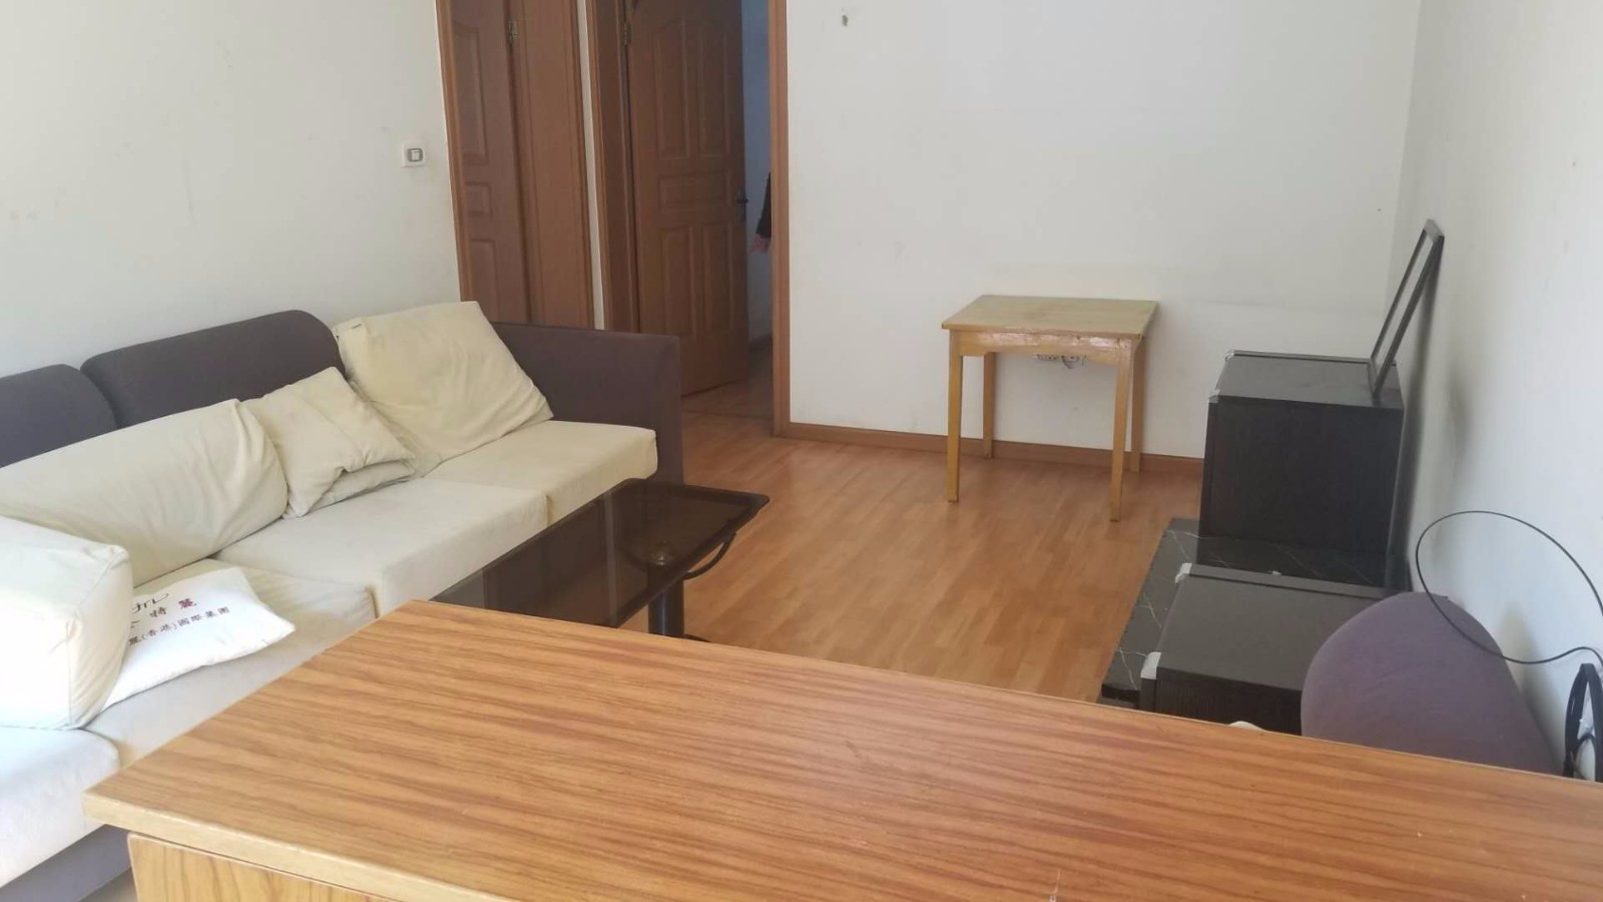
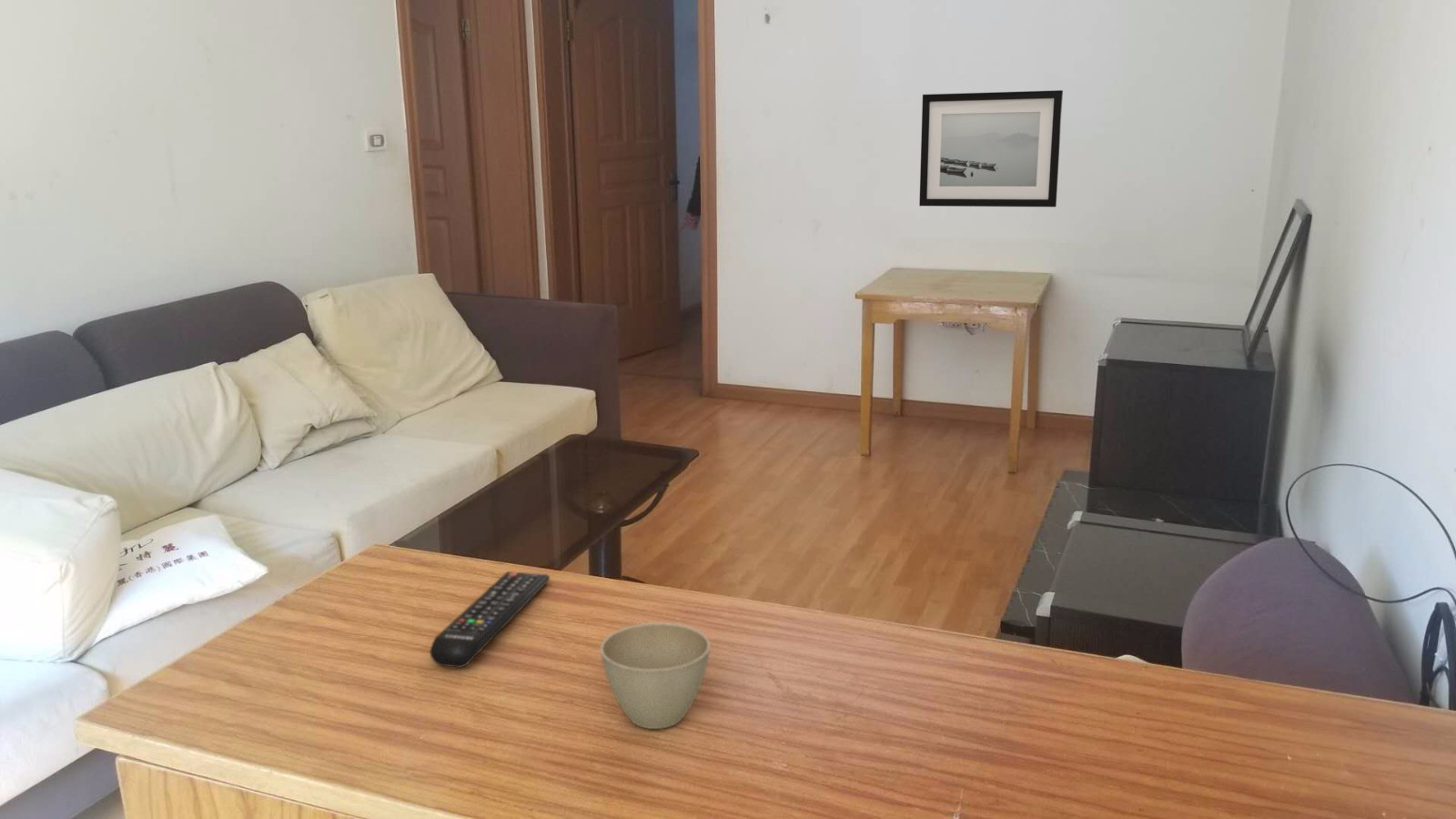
+ flower pot [600,622,711,730]
+ wall art [918,89,1064,207]
+ remote control [430,571,551,669]
